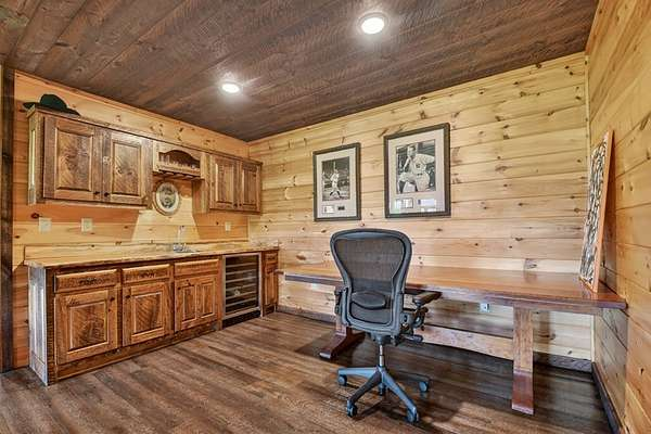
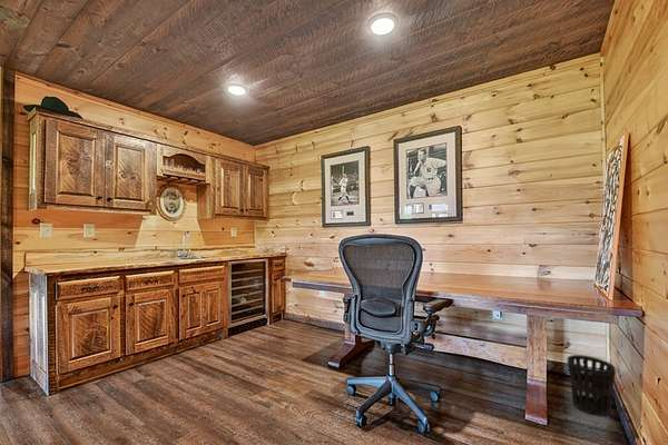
+ wastebasket [567,354,617,417]
